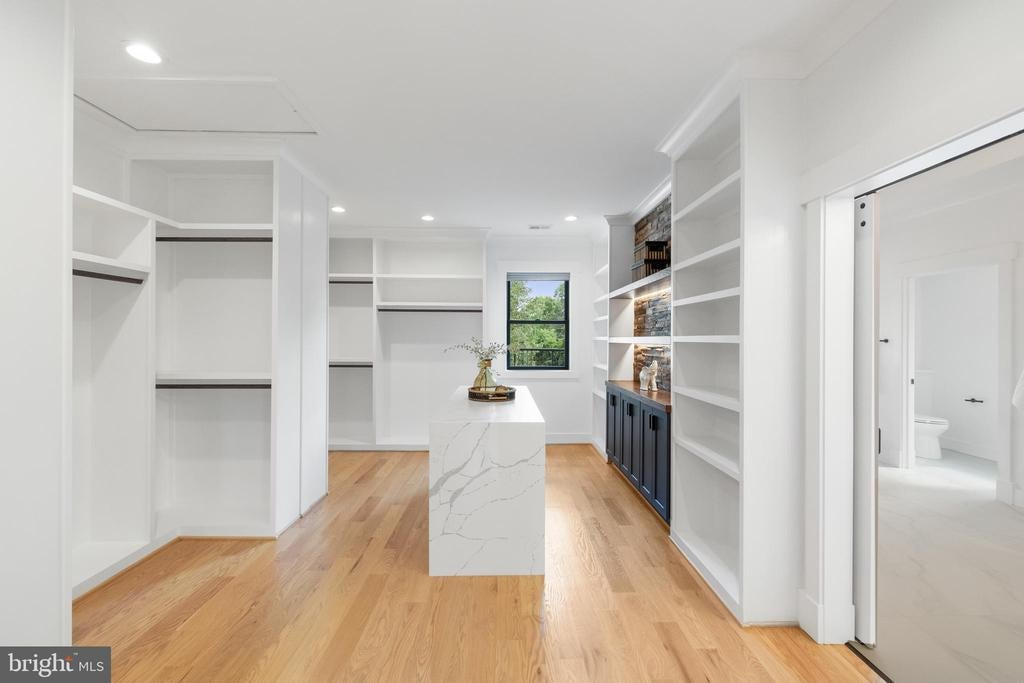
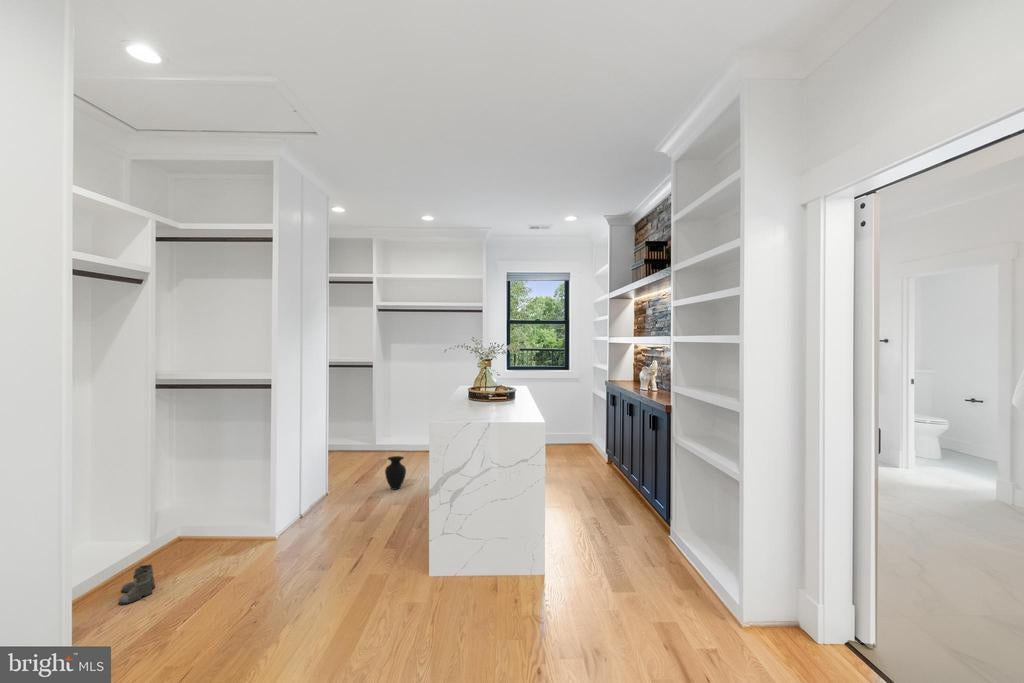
+ vase [384,455,407,491]
+ boots [117,563,156,606]
